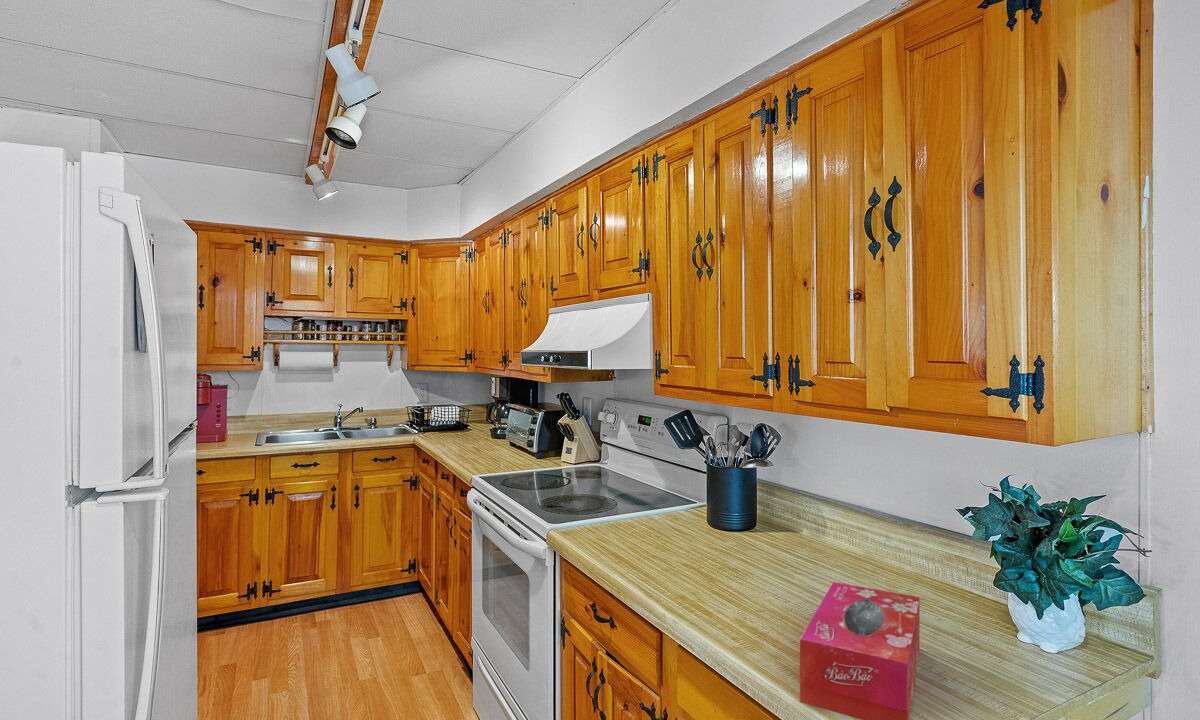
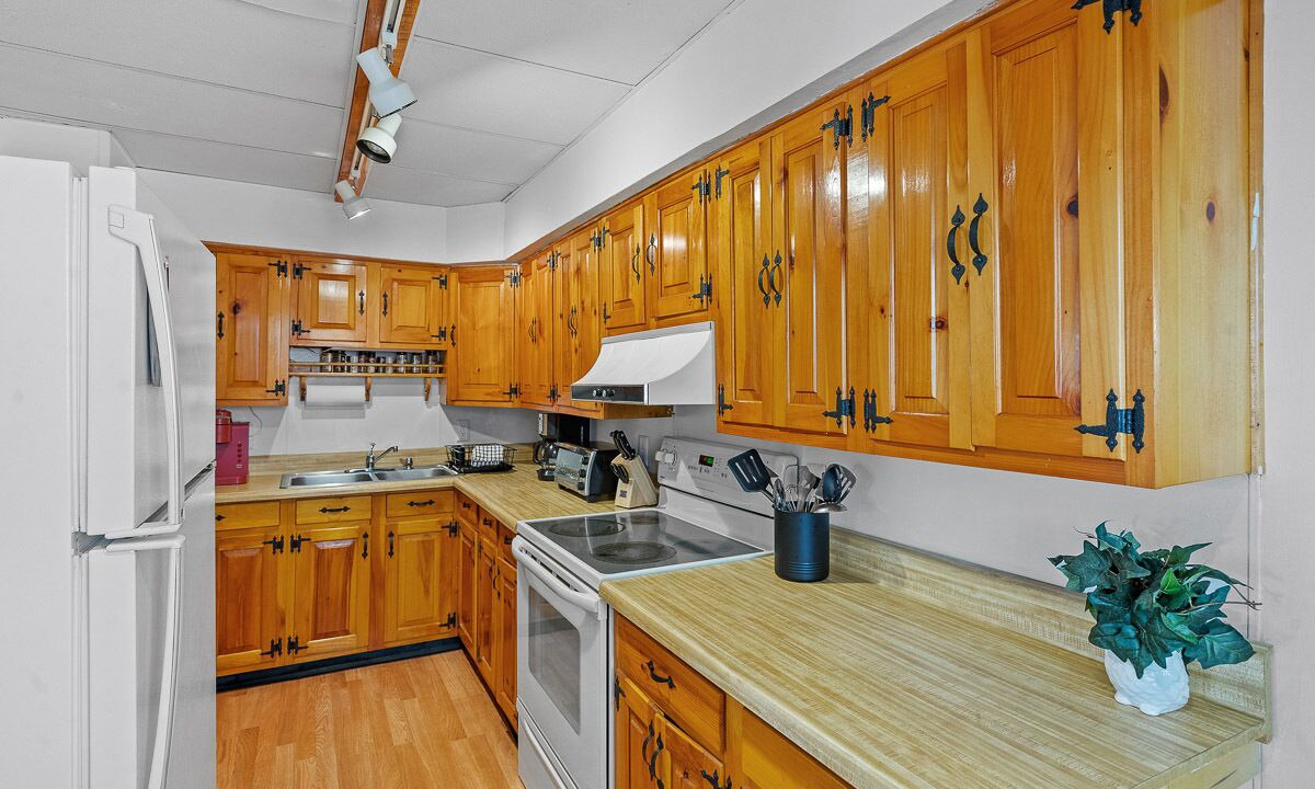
- tissue box [799,581,921,720]
